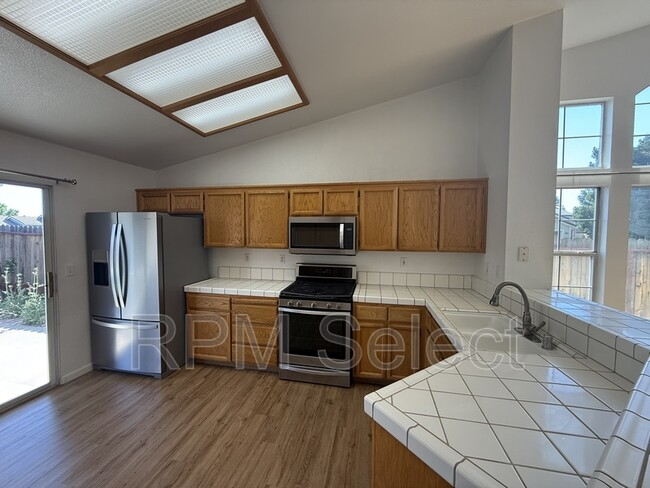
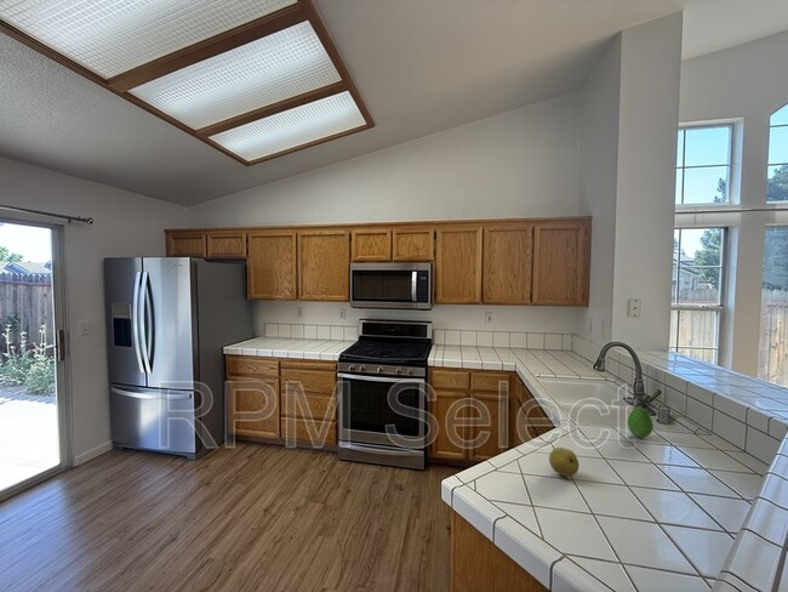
+ fruit [548,446,581,478]
+ fruit [627,405,655,438]
